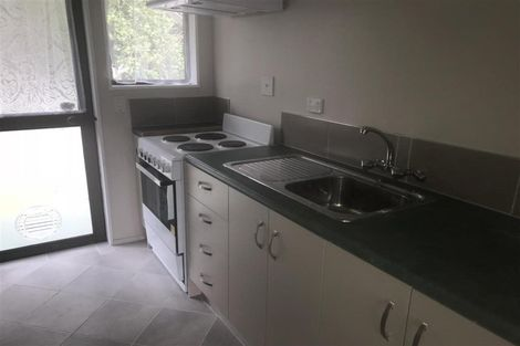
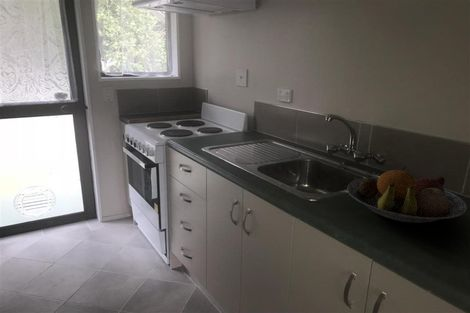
+ fruit bowl [346,166,468,224]
